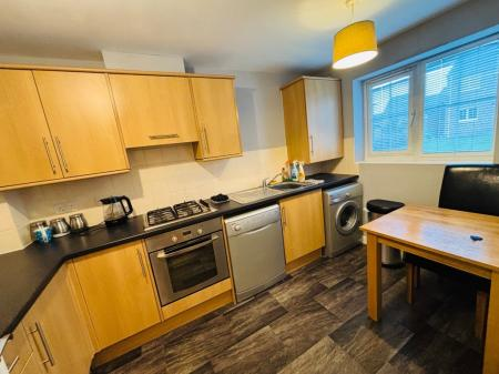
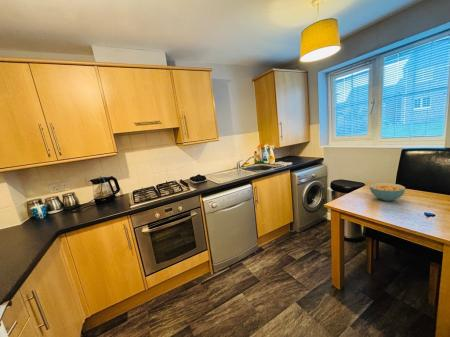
+ cereal bowl [369,182,406,202]
